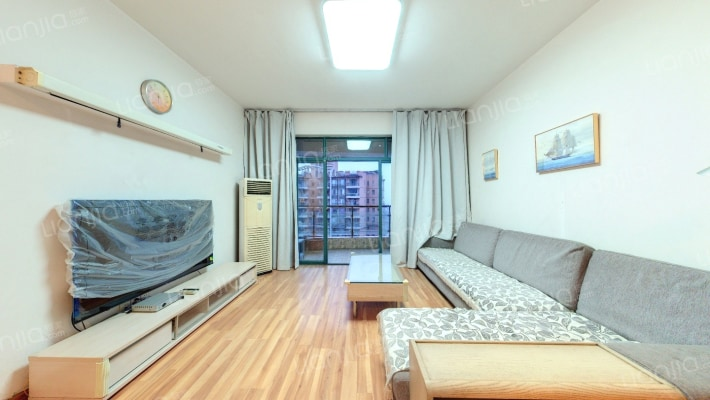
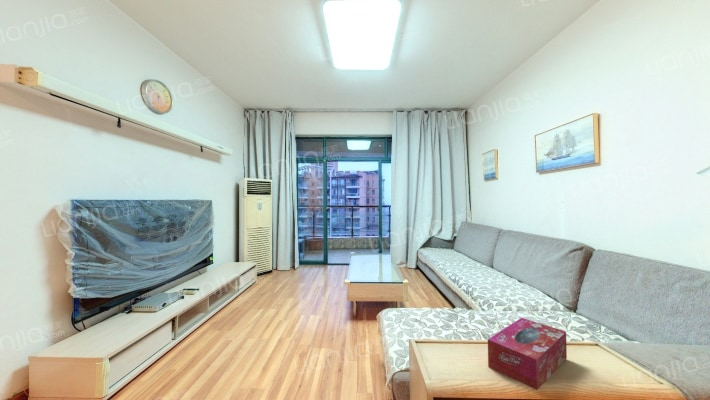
+ tissue box [487,317,568,391]
